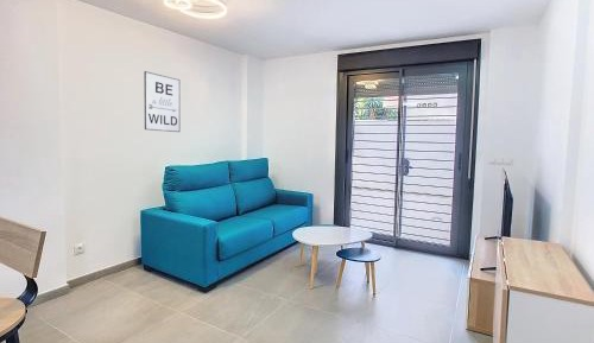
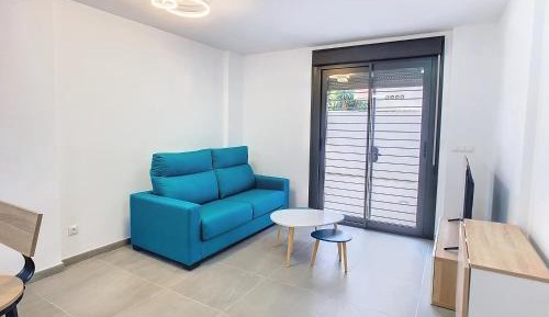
- wall art [144,70,181,133]
